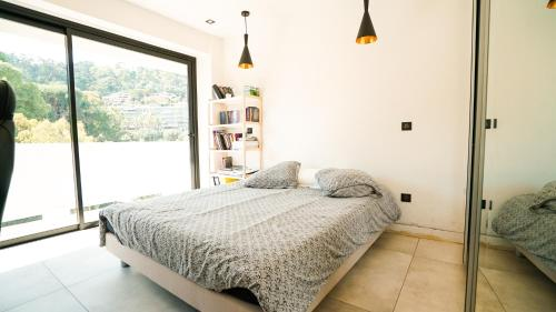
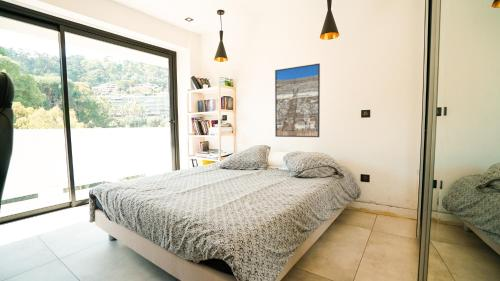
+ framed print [274,62,321,138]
